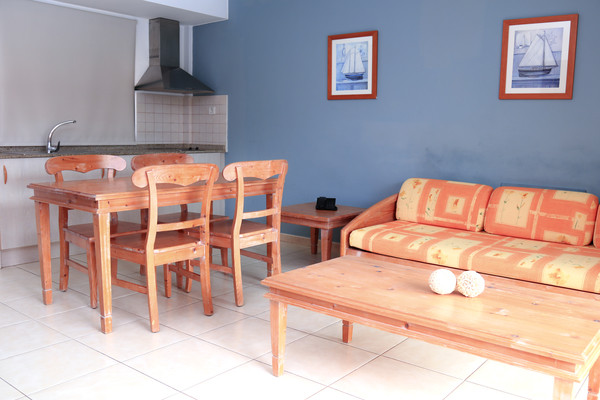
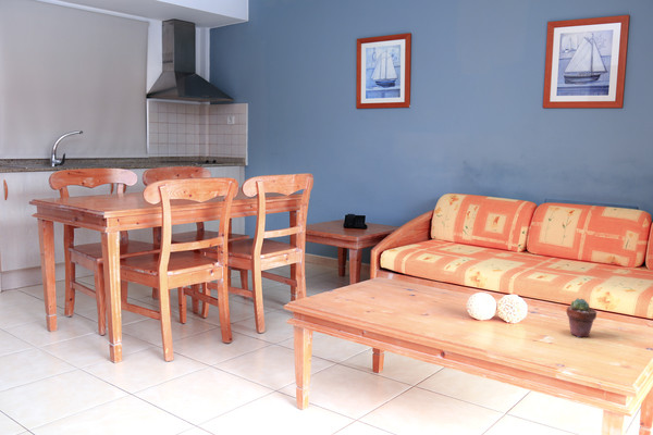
+ potted succulent [566,297,597,338]
